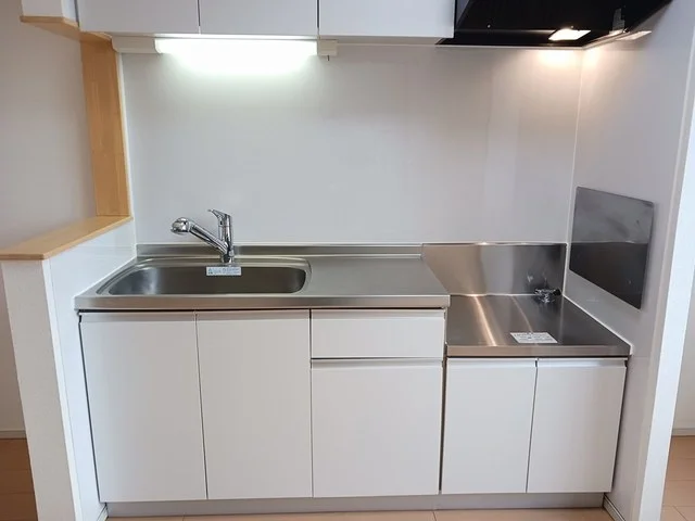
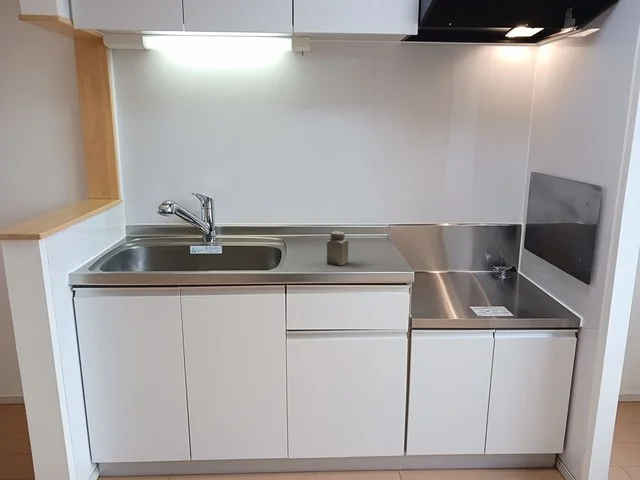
+ salt shaker [326,230,349,266]
